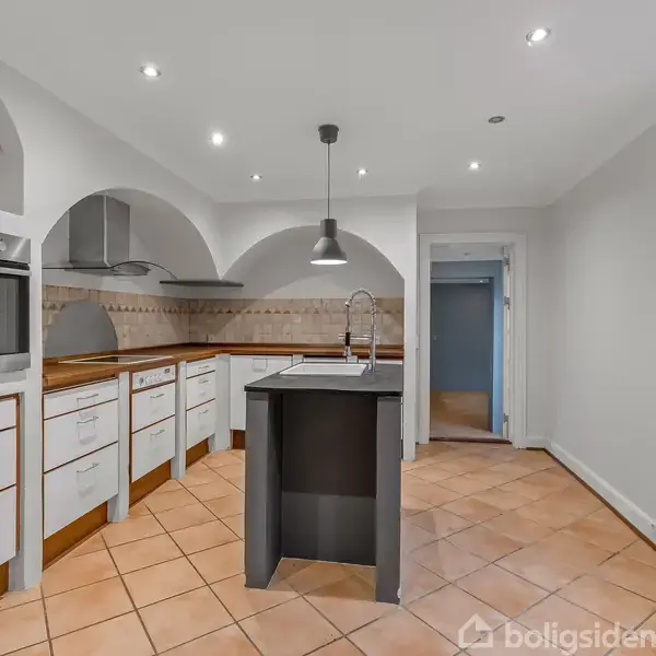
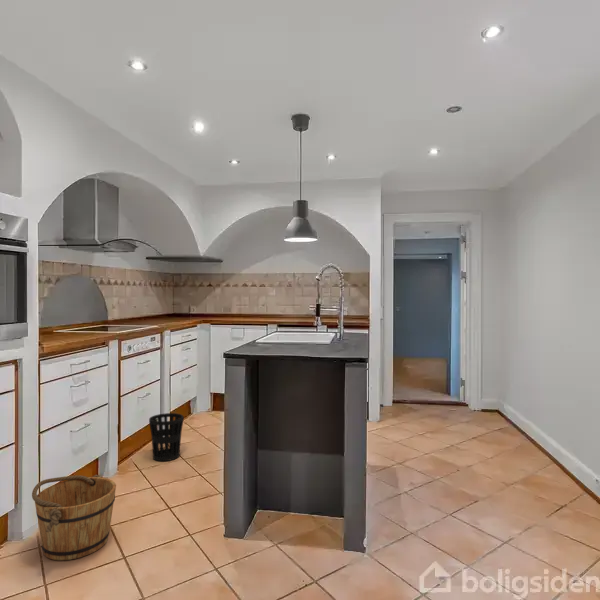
+ wastebasket [148,412,185,462]
+ bucket [31,474,117,561]
